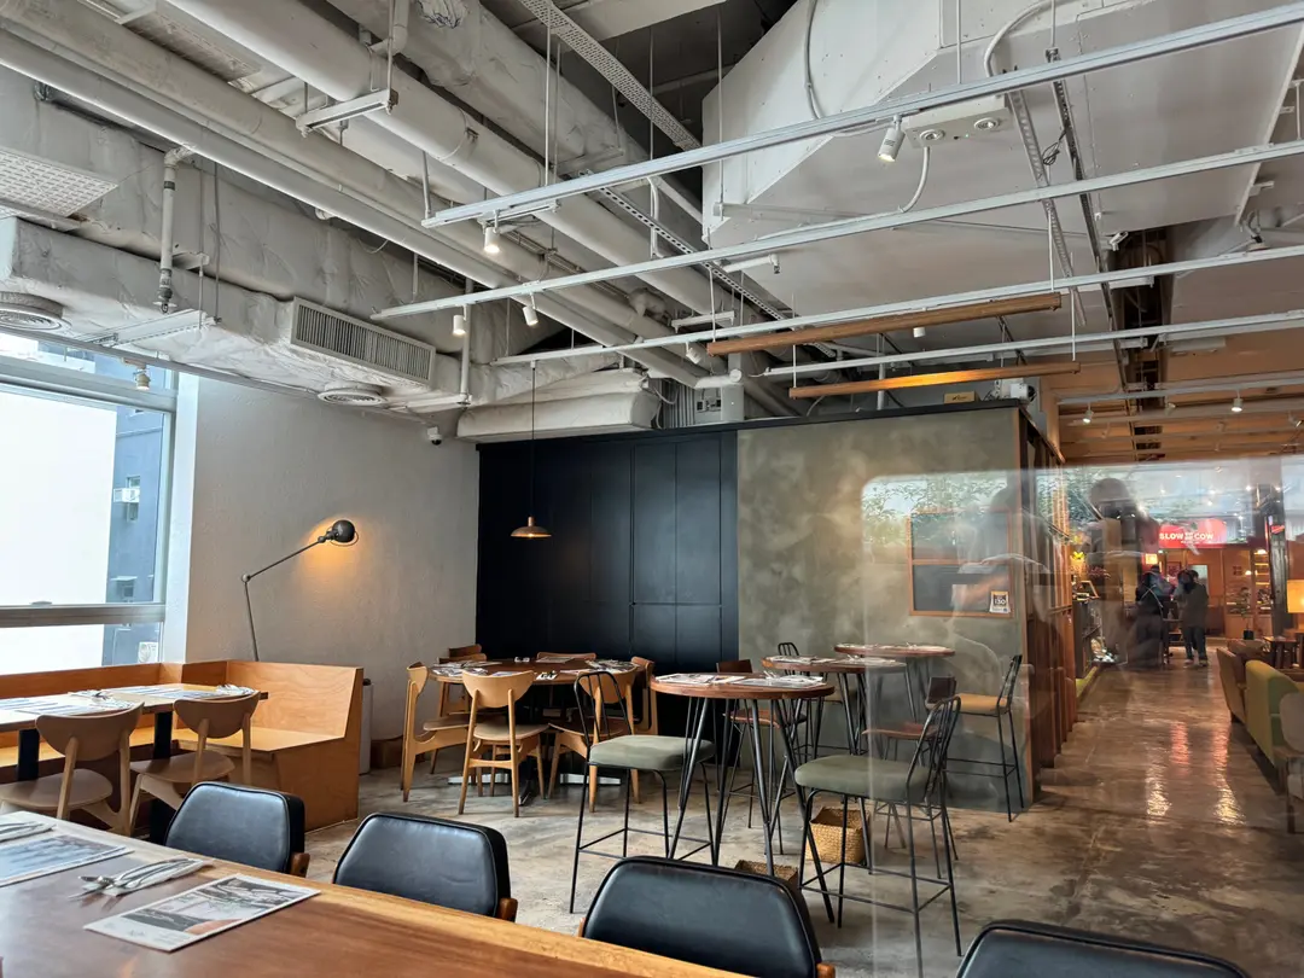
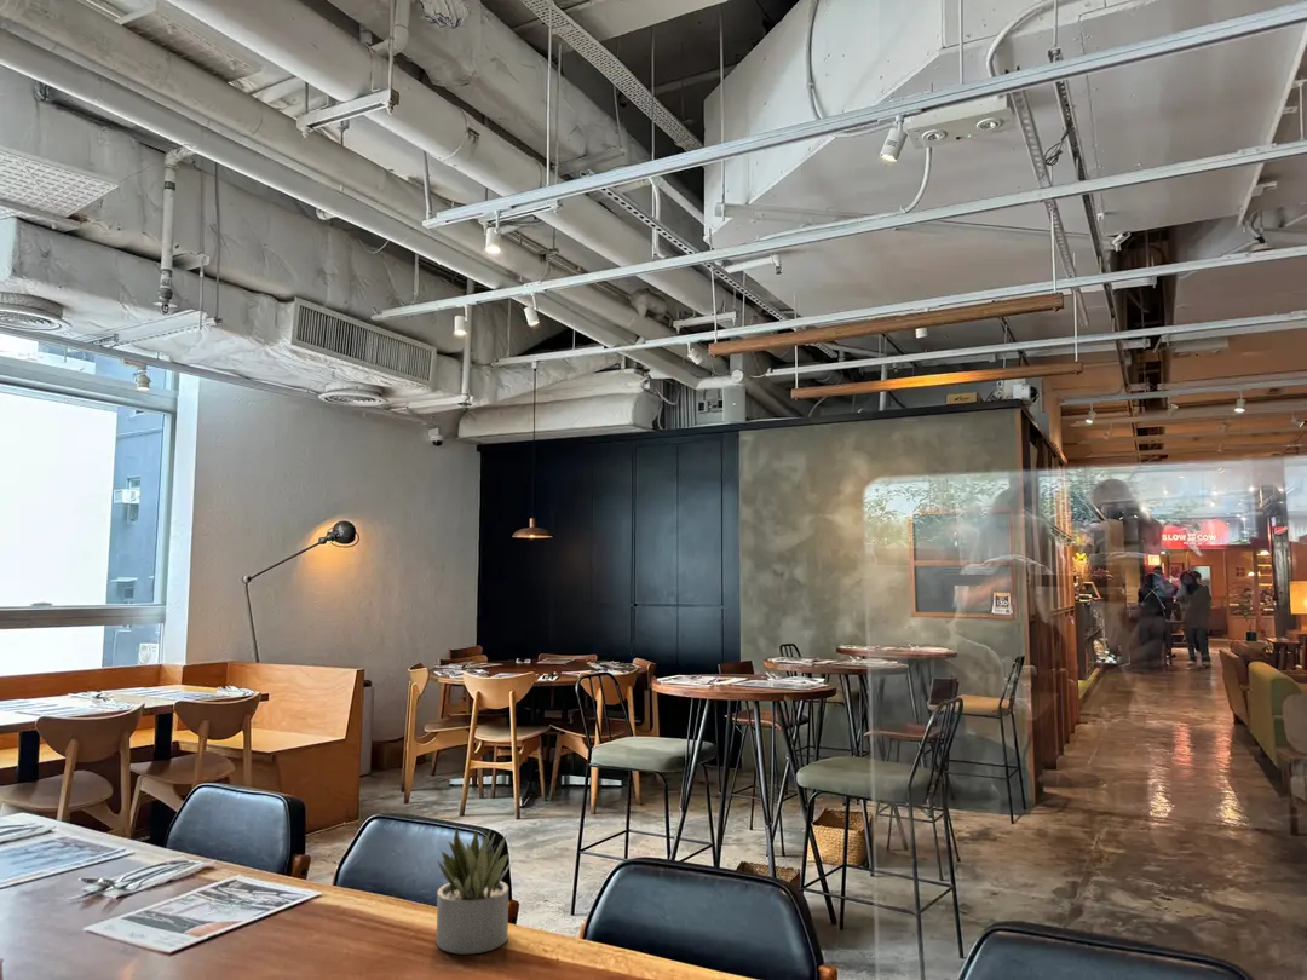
+ succulent plant [436,824,516,955]
